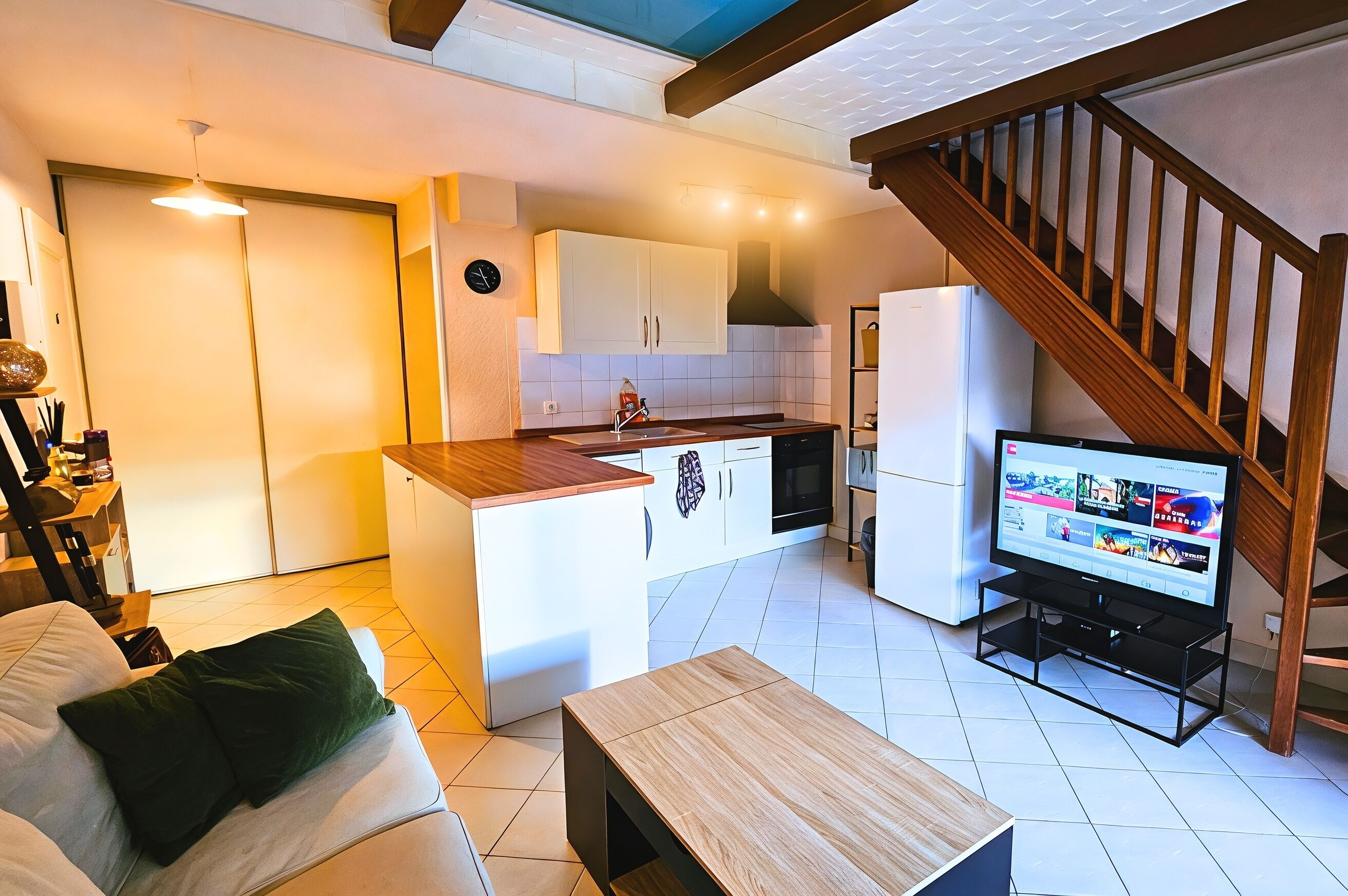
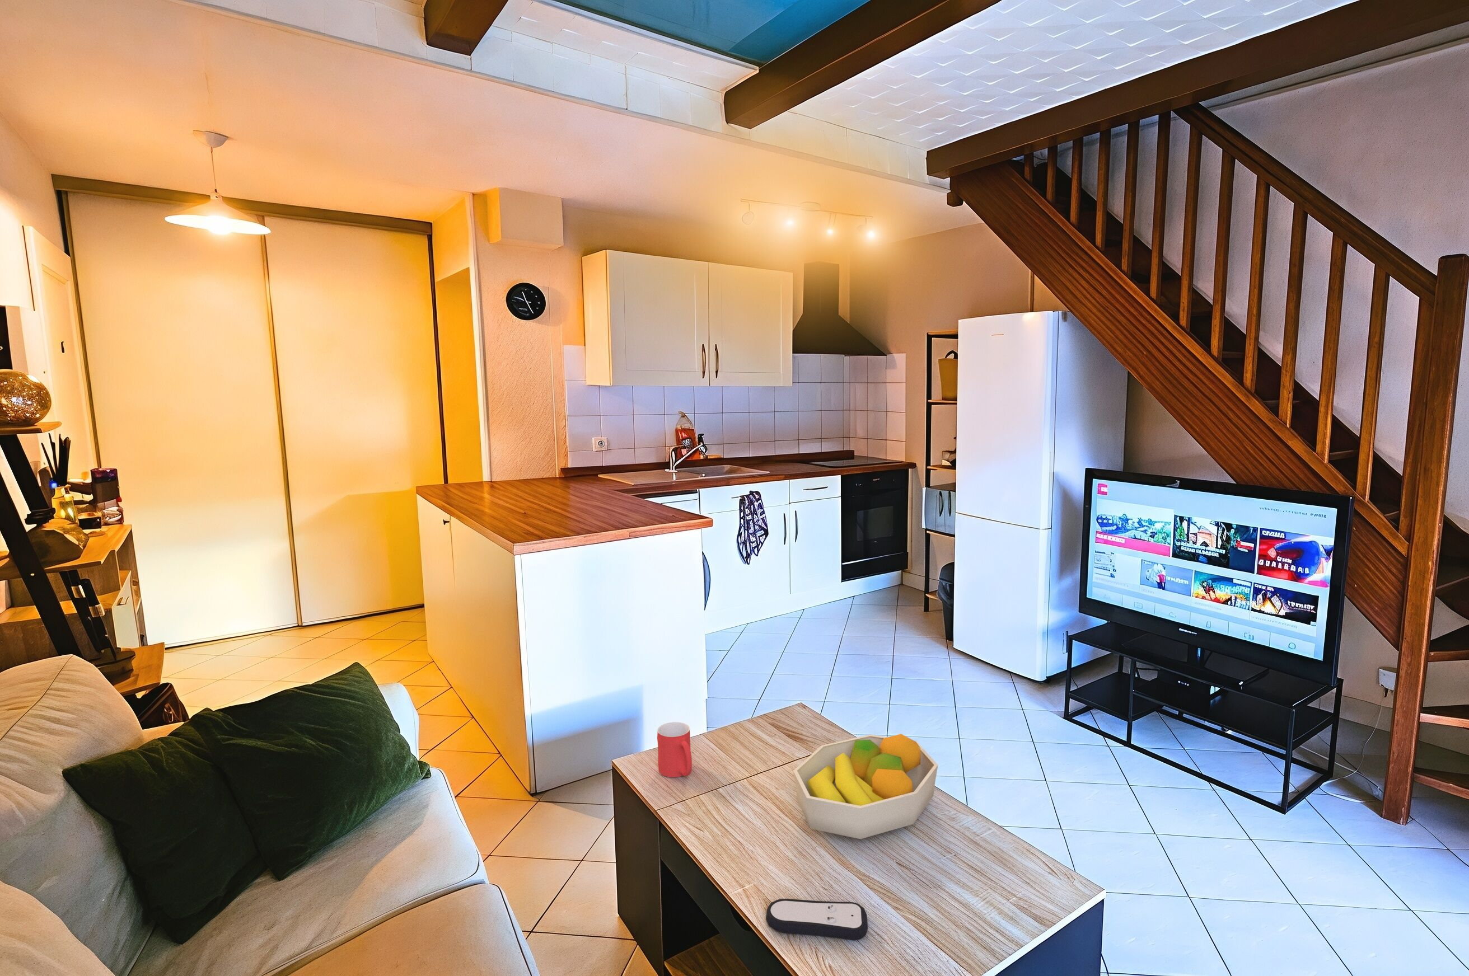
+ remote control [765,899,869,941]
+ fruit bowl [792,734,938,840]
+ mug [657,721,692,778]
